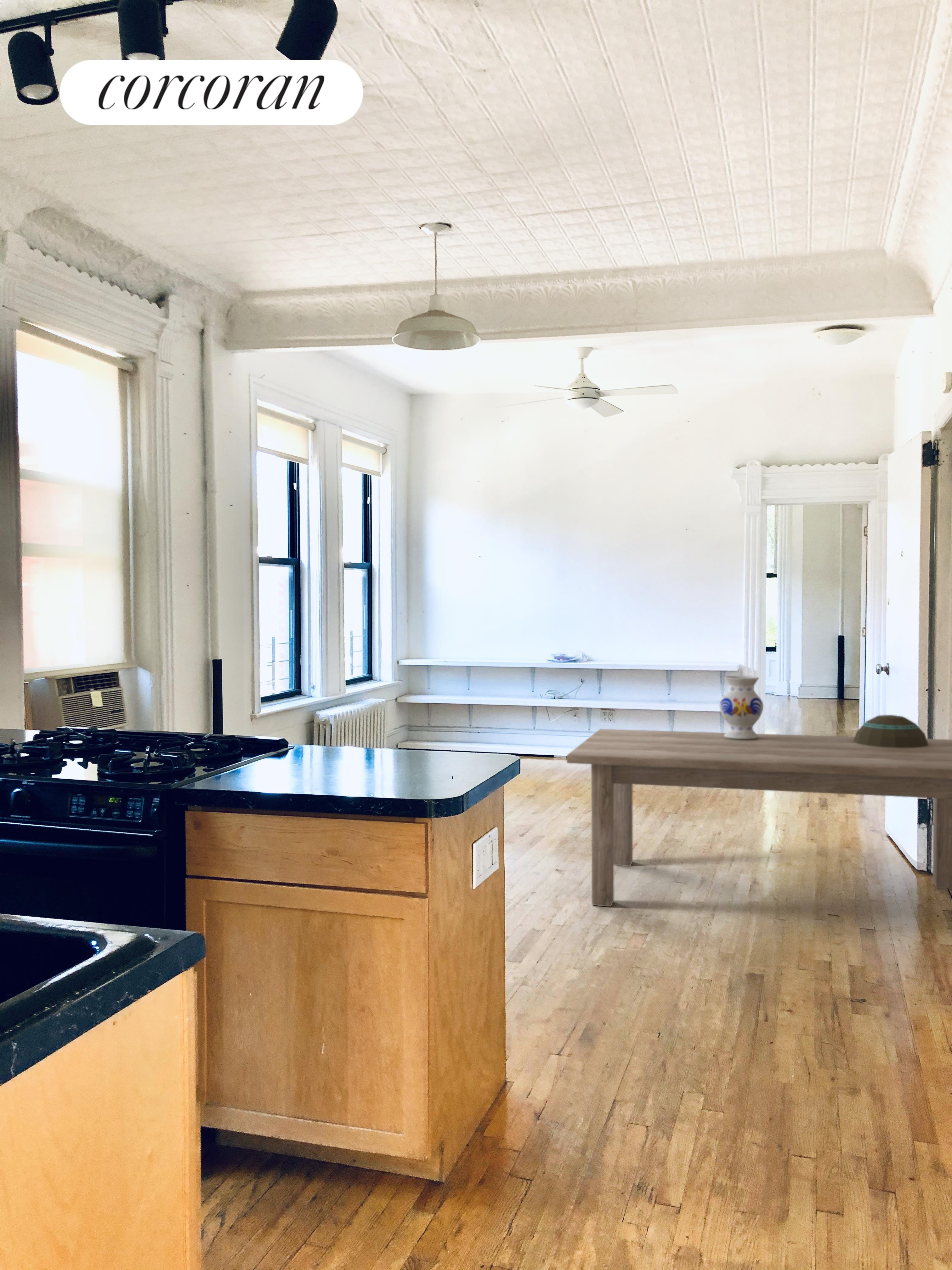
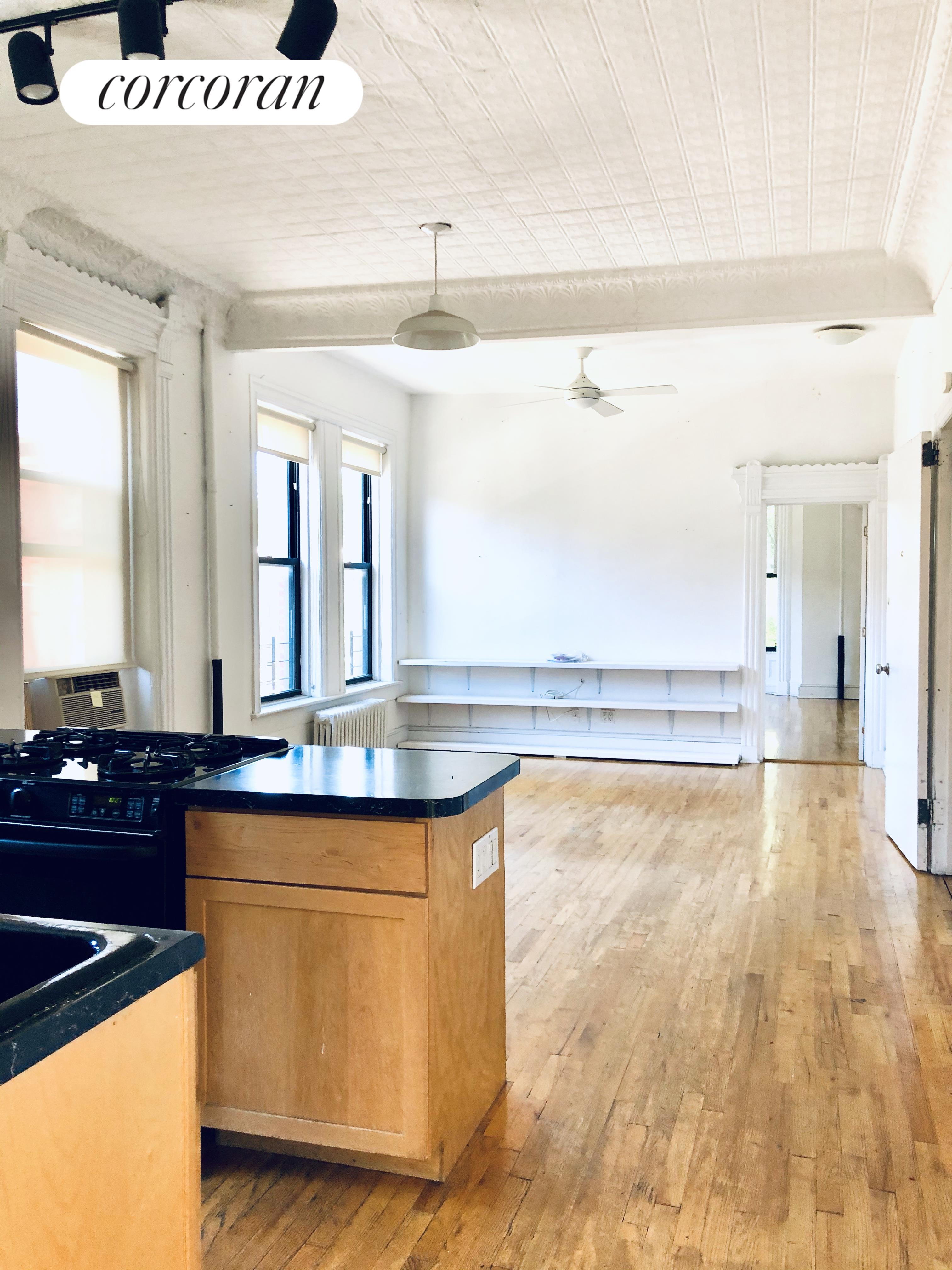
- bowl [853,714,928,748]
- vase [719,676,764,739]
- dining table [566,729,952,907]
